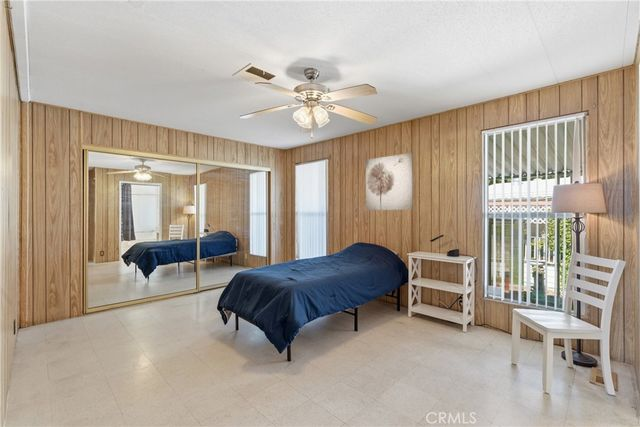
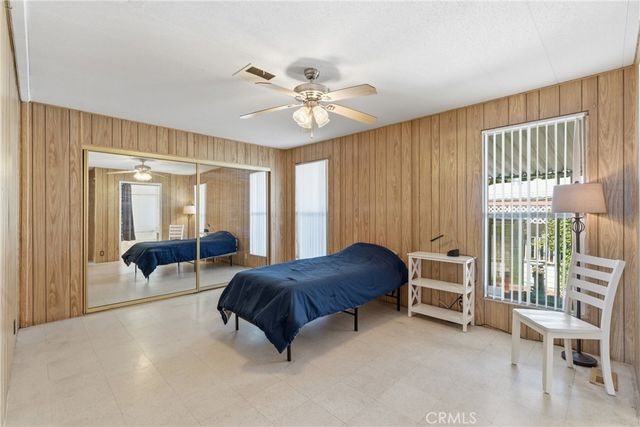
- wall art [365,152,414,211]
